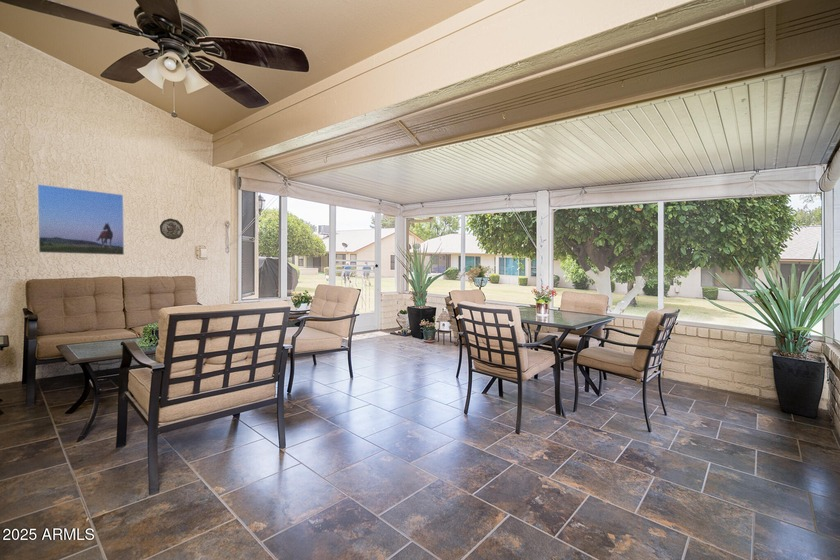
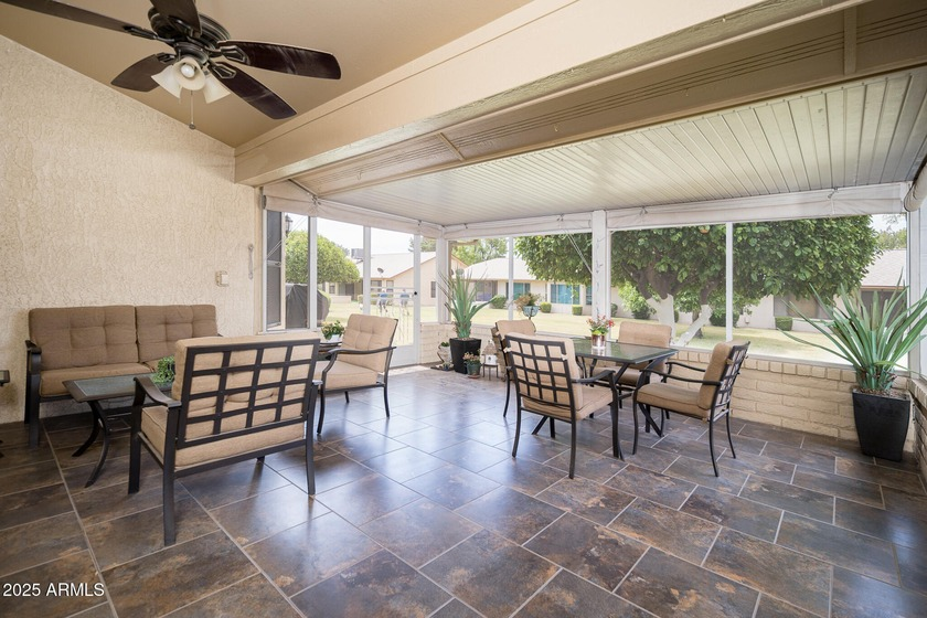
- decorative plate [159,218,185,240]
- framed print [36,183,125,256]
